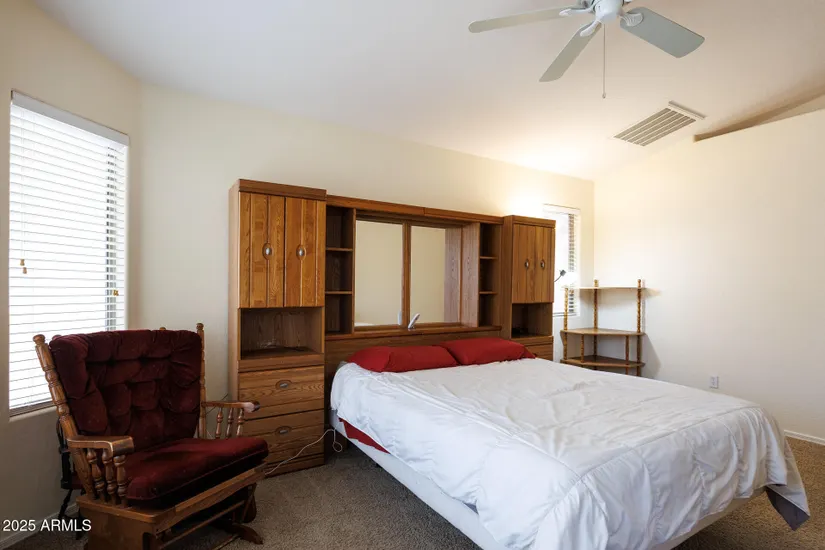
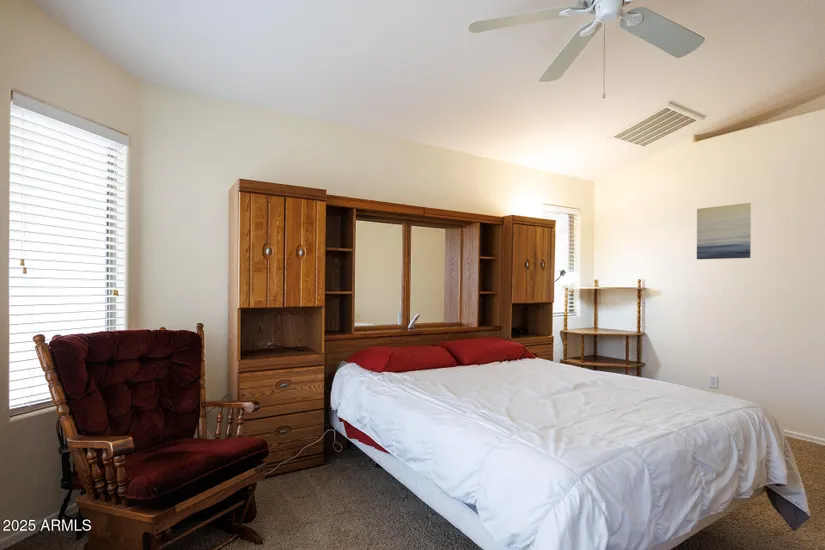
+ wall art [696,202,752,260]
